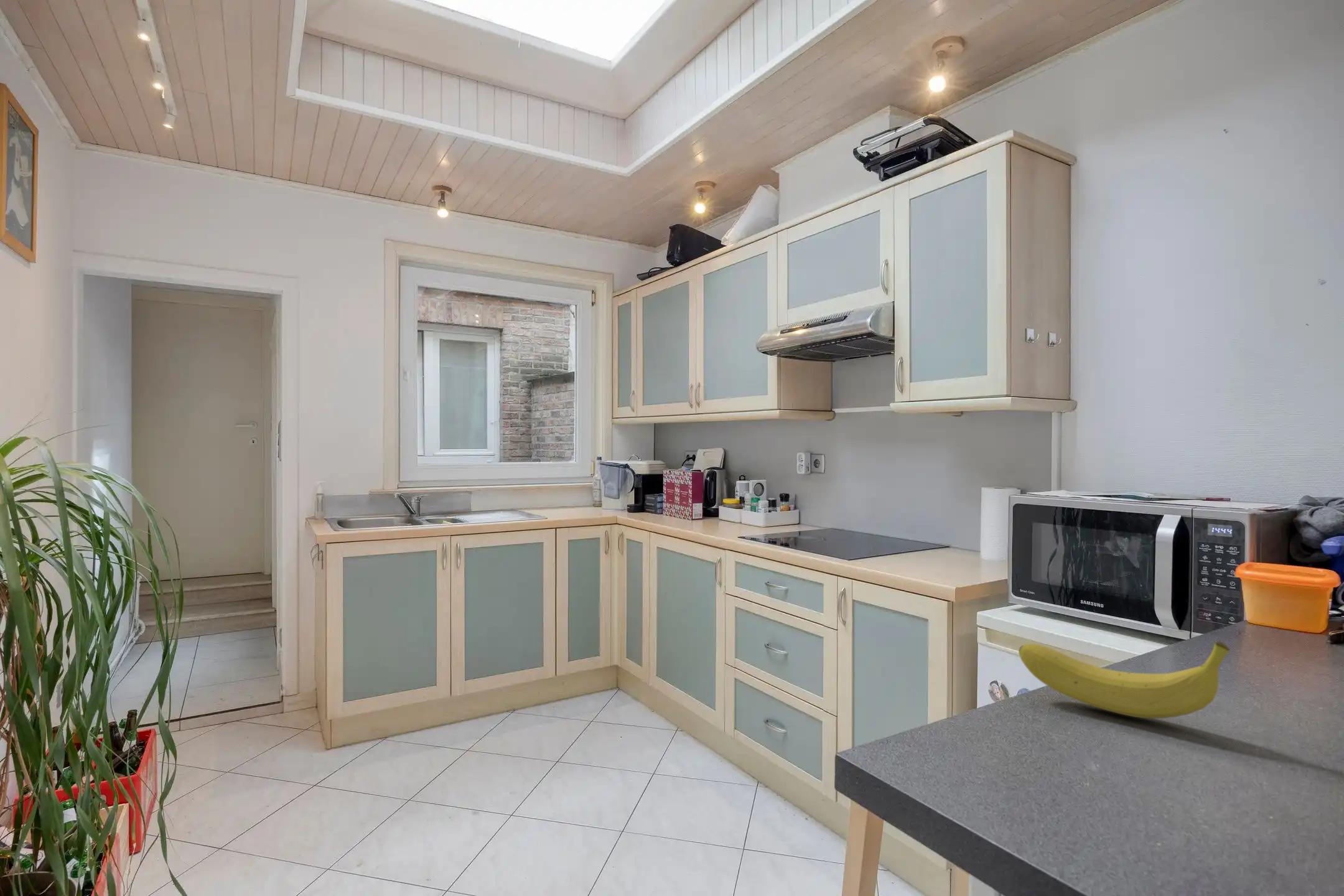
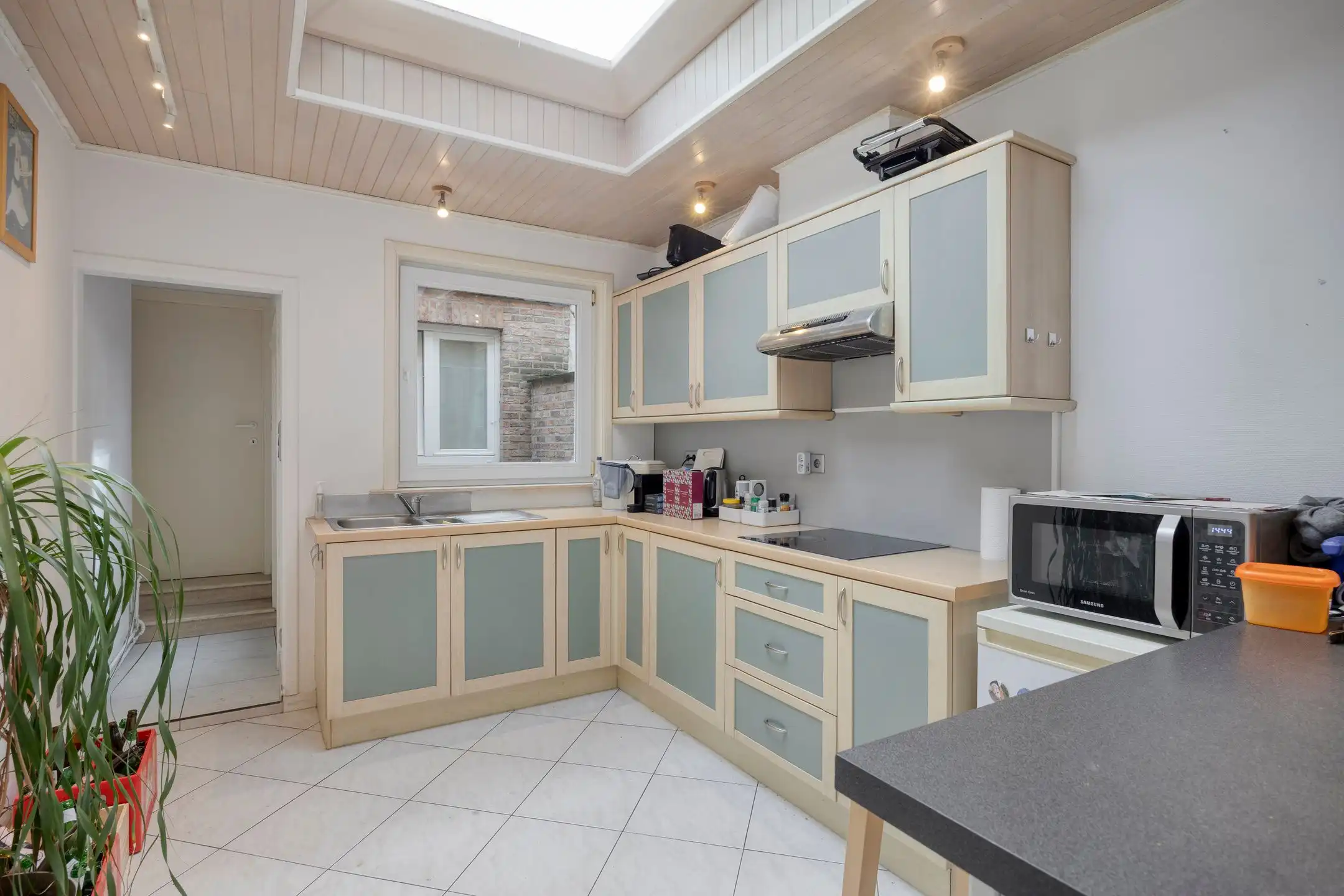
- fruit [1018,640,1231,719]
